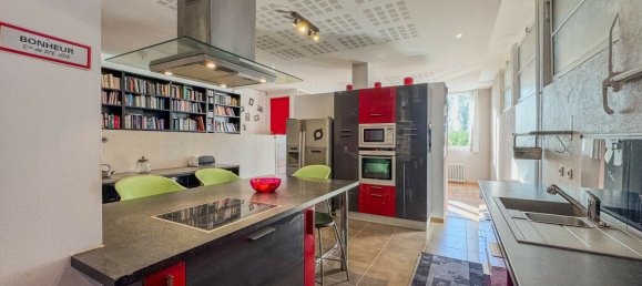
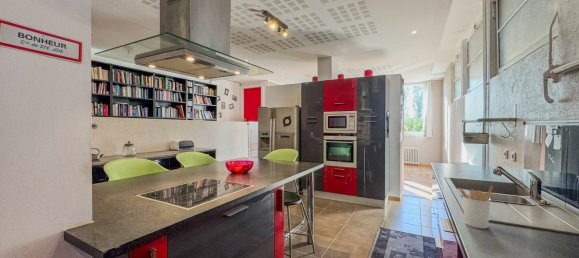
+ utensil holder [457,185,494,230]
